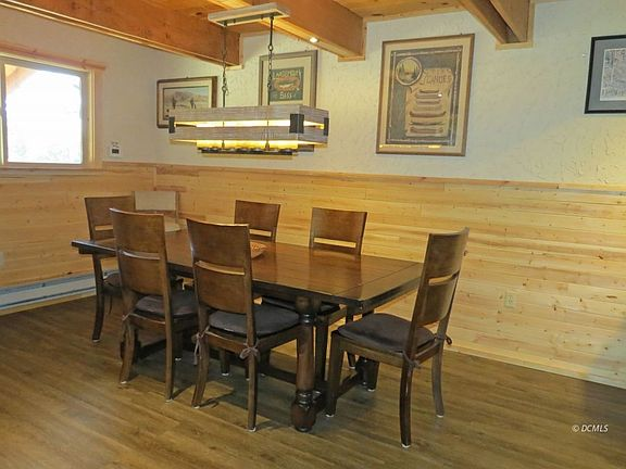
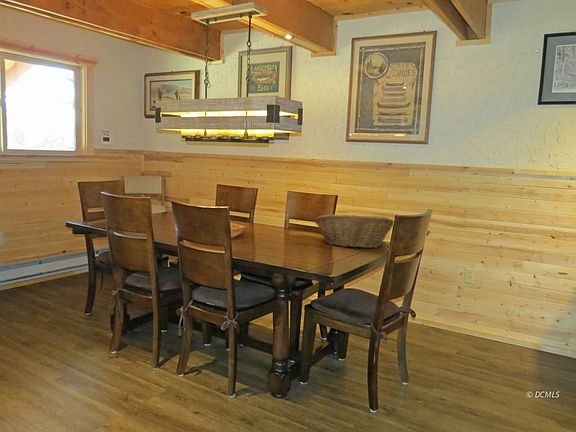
+ fruit basket [313,213,395,249]
